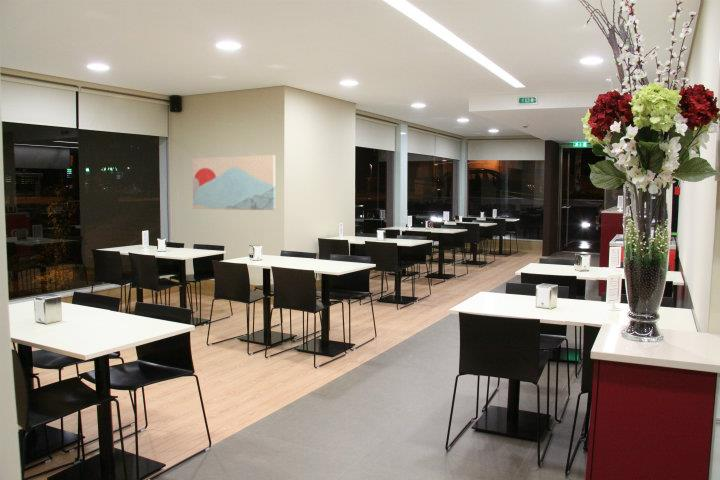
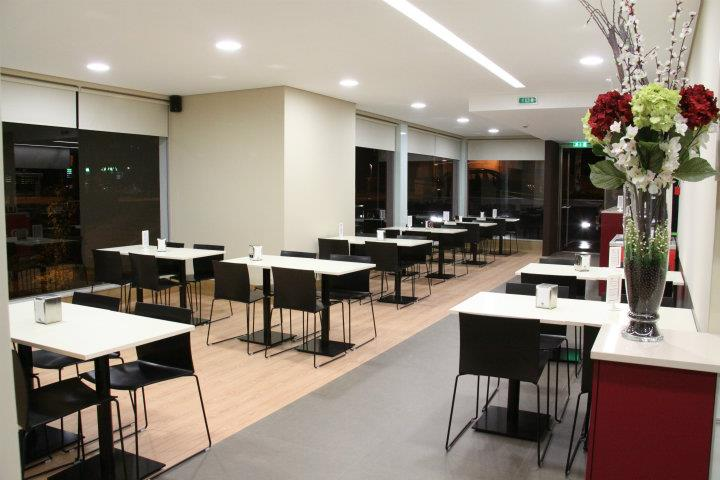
- wall art [191,154,276,211]
